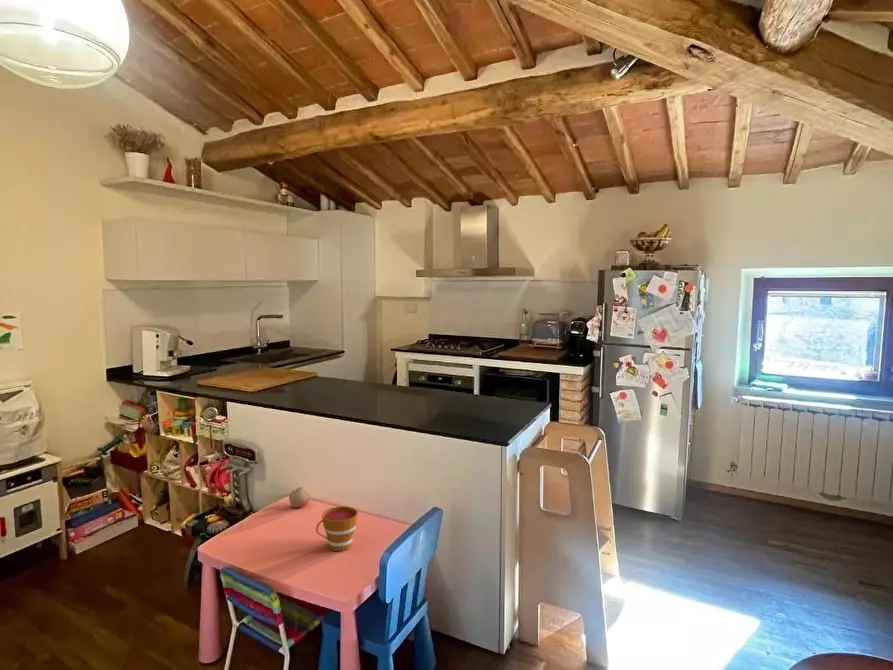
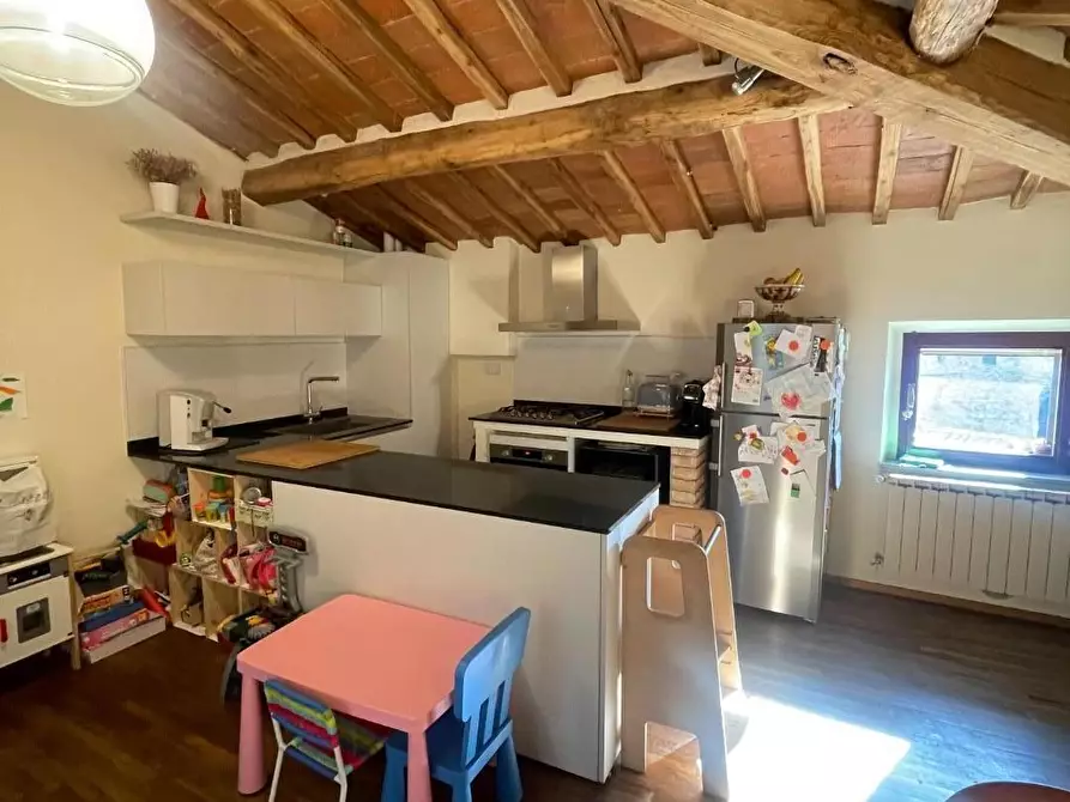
- cup [315,505,359,552]
- fruit [288,486,311,508]
